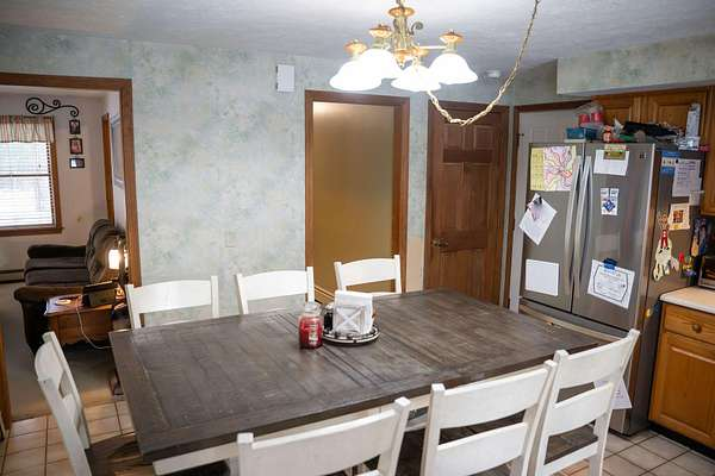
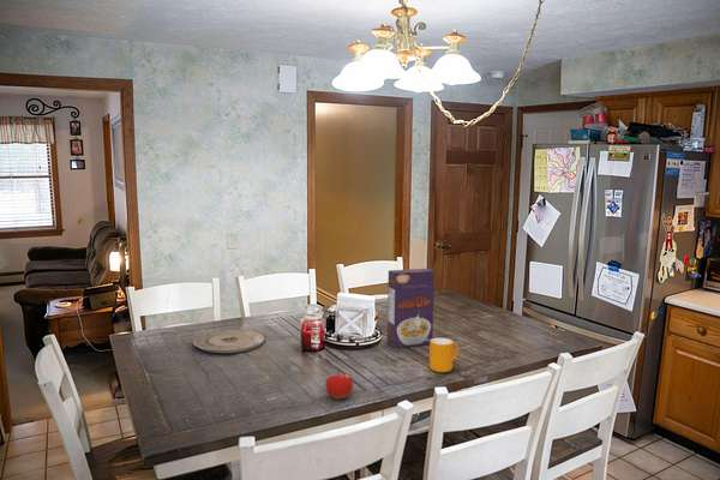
+ fruit [324,370,354,400]
+ mug [428,337,460,373]
+ plate [192,329,266,354]
+ cereal box [386,268,436,349]
